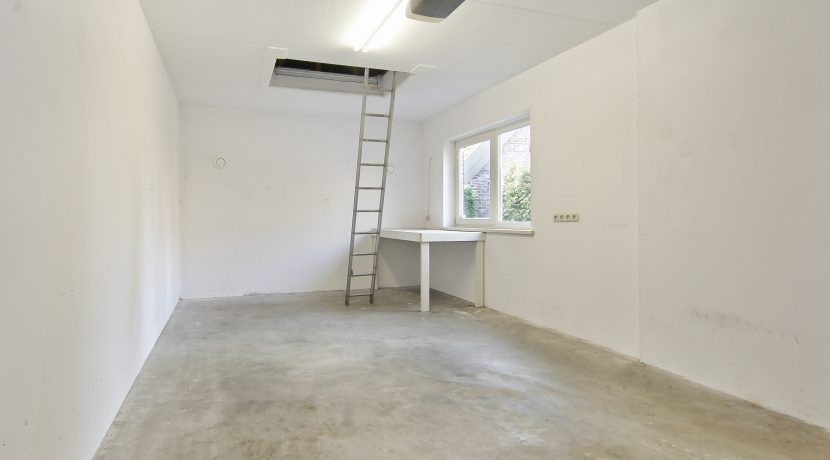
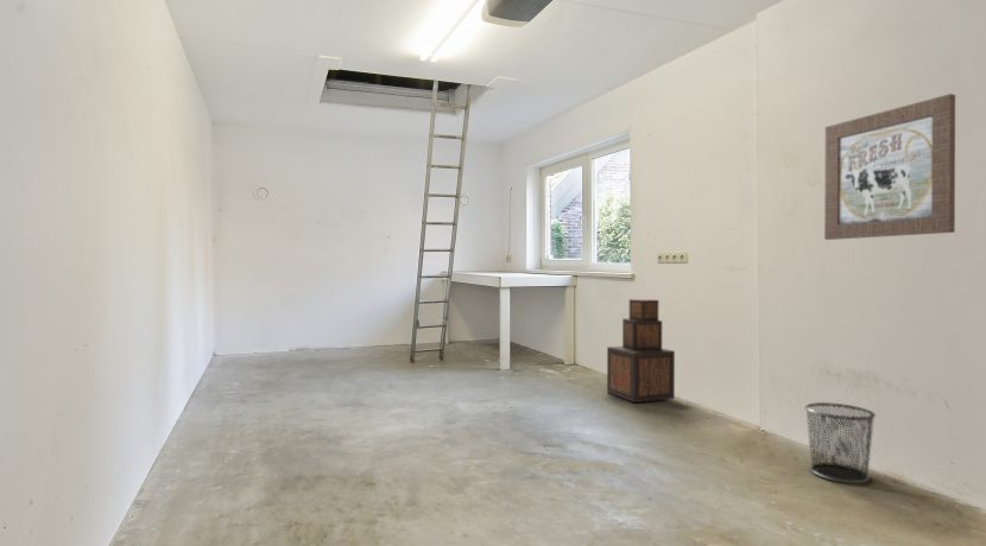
+ wall art [823,93,956,241]
+ waste bin [803,401,877,484]
+ storage boxes [606,298,676,404]
